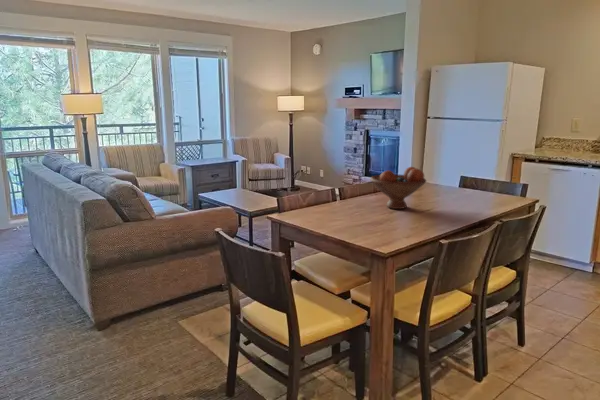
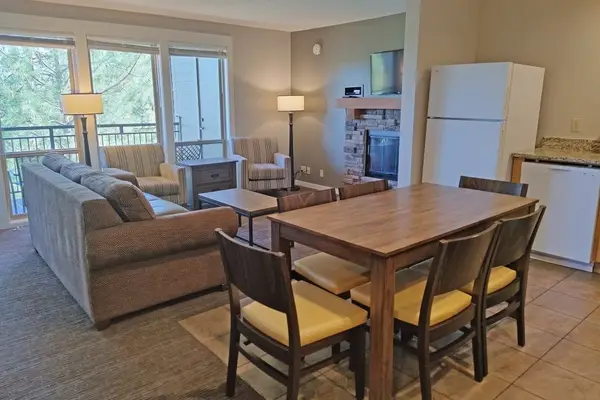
- fruit bowl [369,166,427,210]
